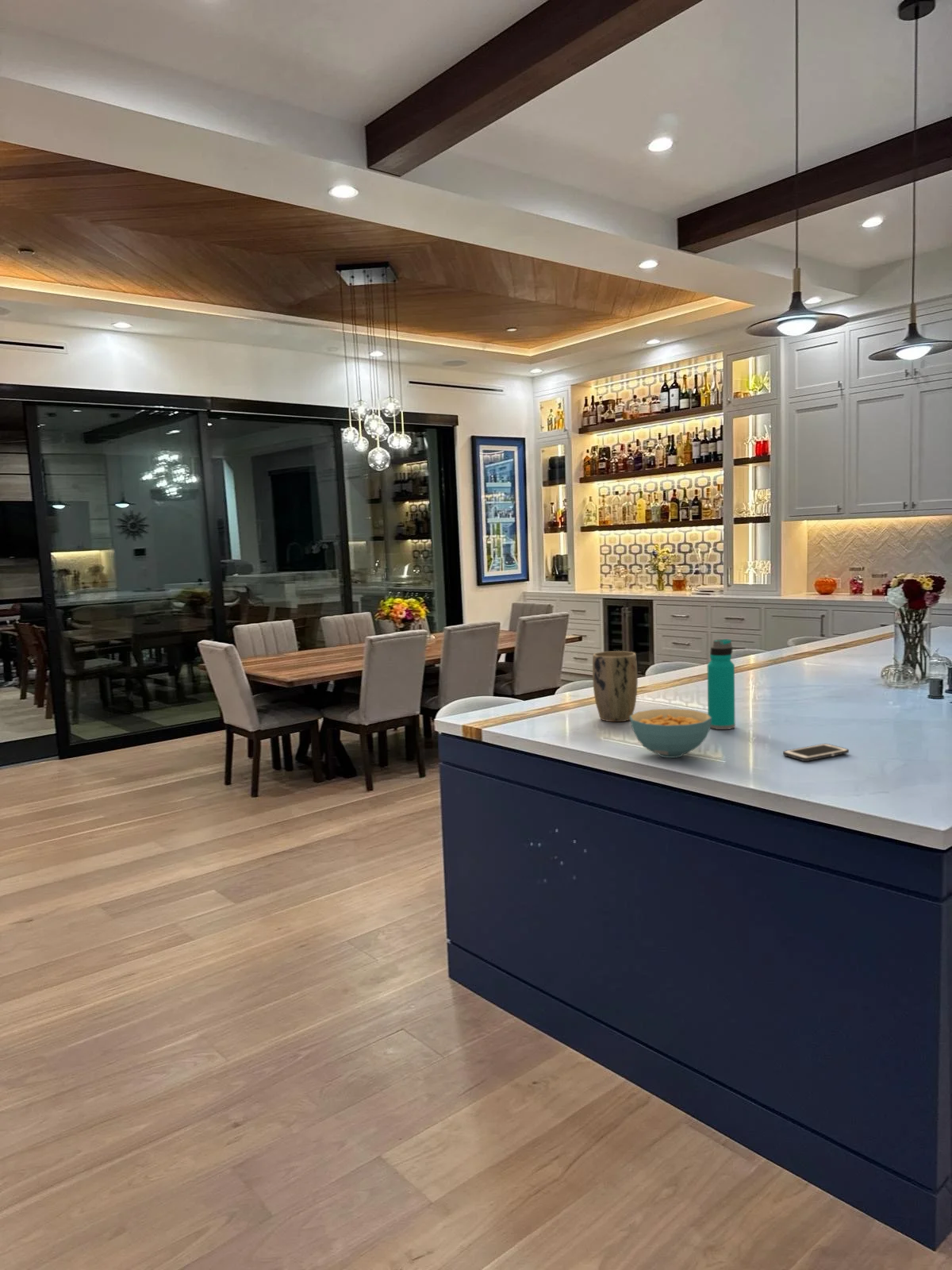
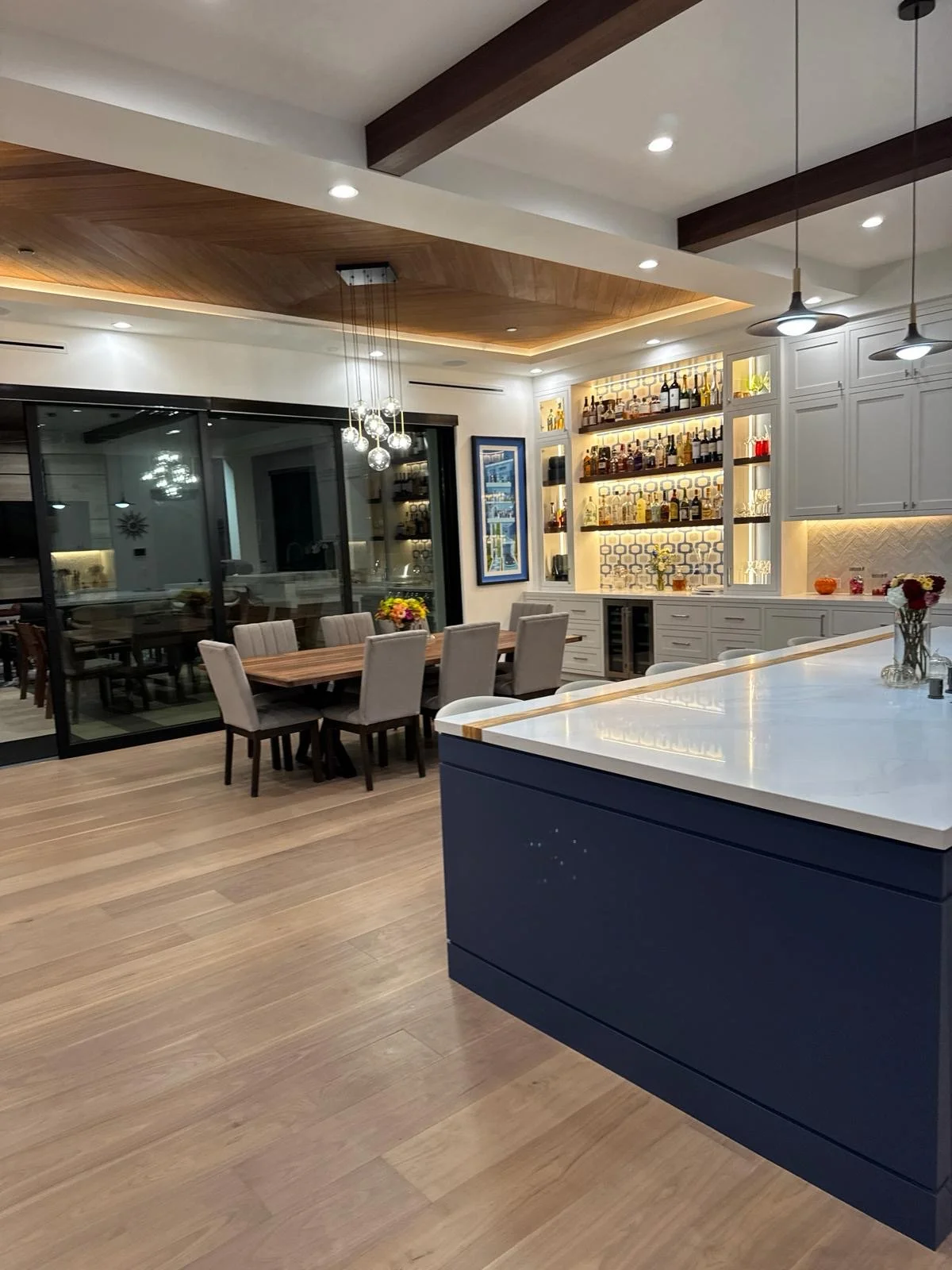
- cereal bowl [630,708,712,759]
- cell phone [782,743,850,762]
- plant pot [592,650,639,722]
- water bottle [706,638,736,730]
